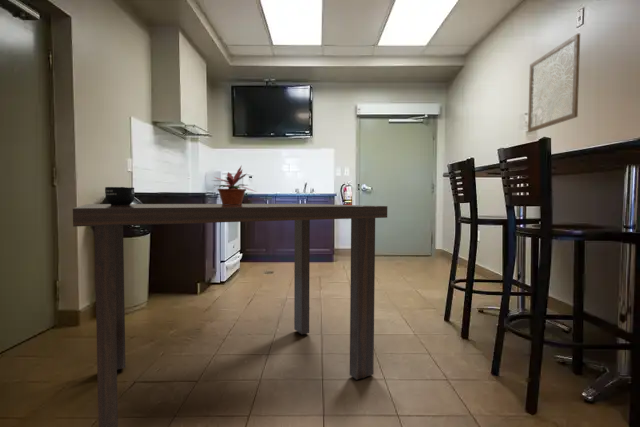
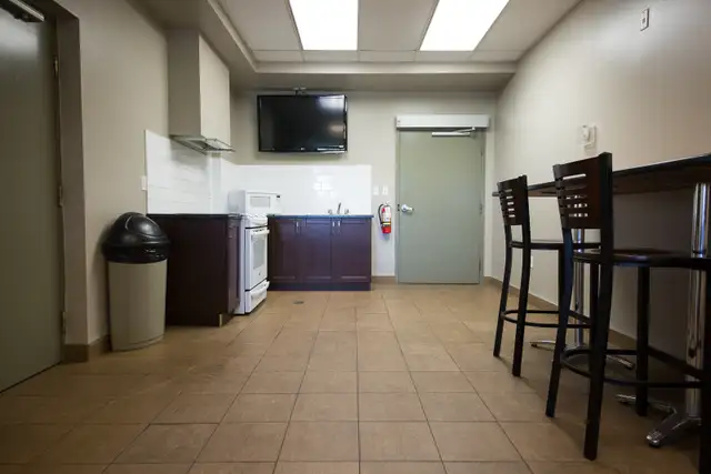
- dining table [72,203,388,427]
- wall art [527,33,581,133]
- mug [104,186,135,205]
- potted plant [210,164,257,205]
